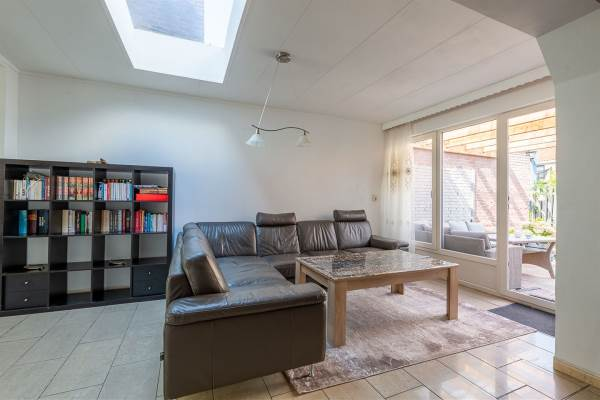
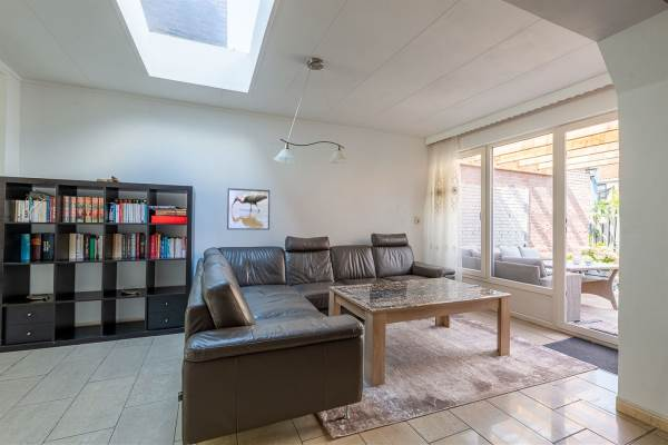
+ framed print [226,187,271,231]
